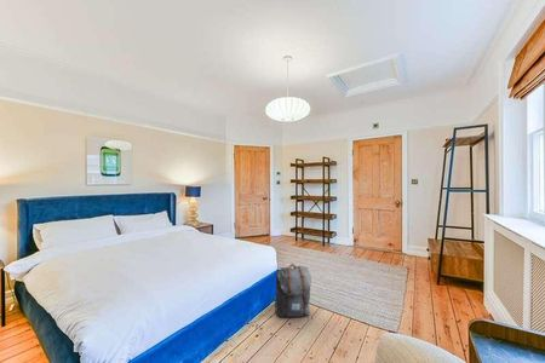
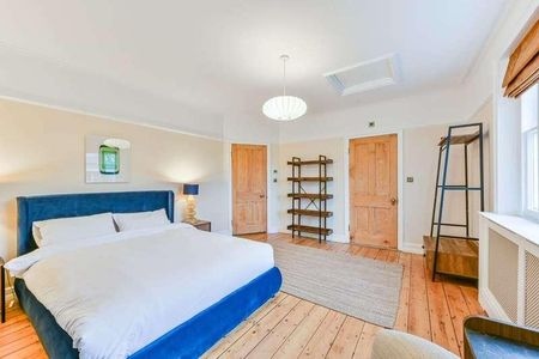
- backpack [274,263,312,318]
